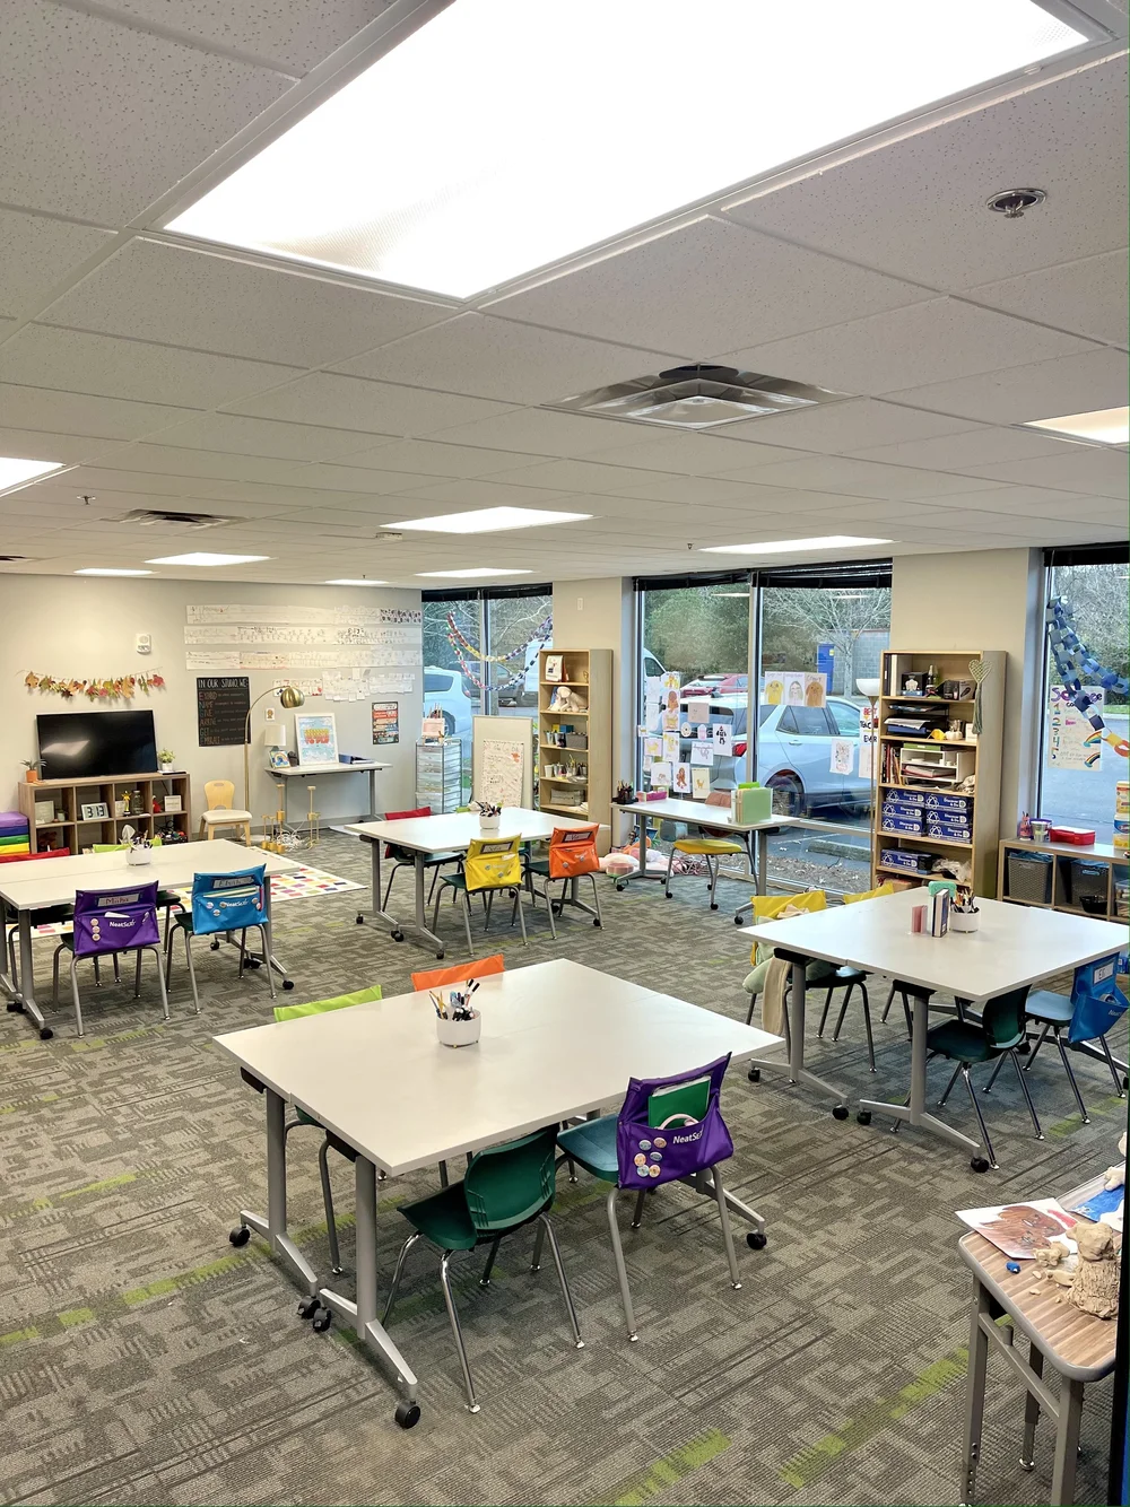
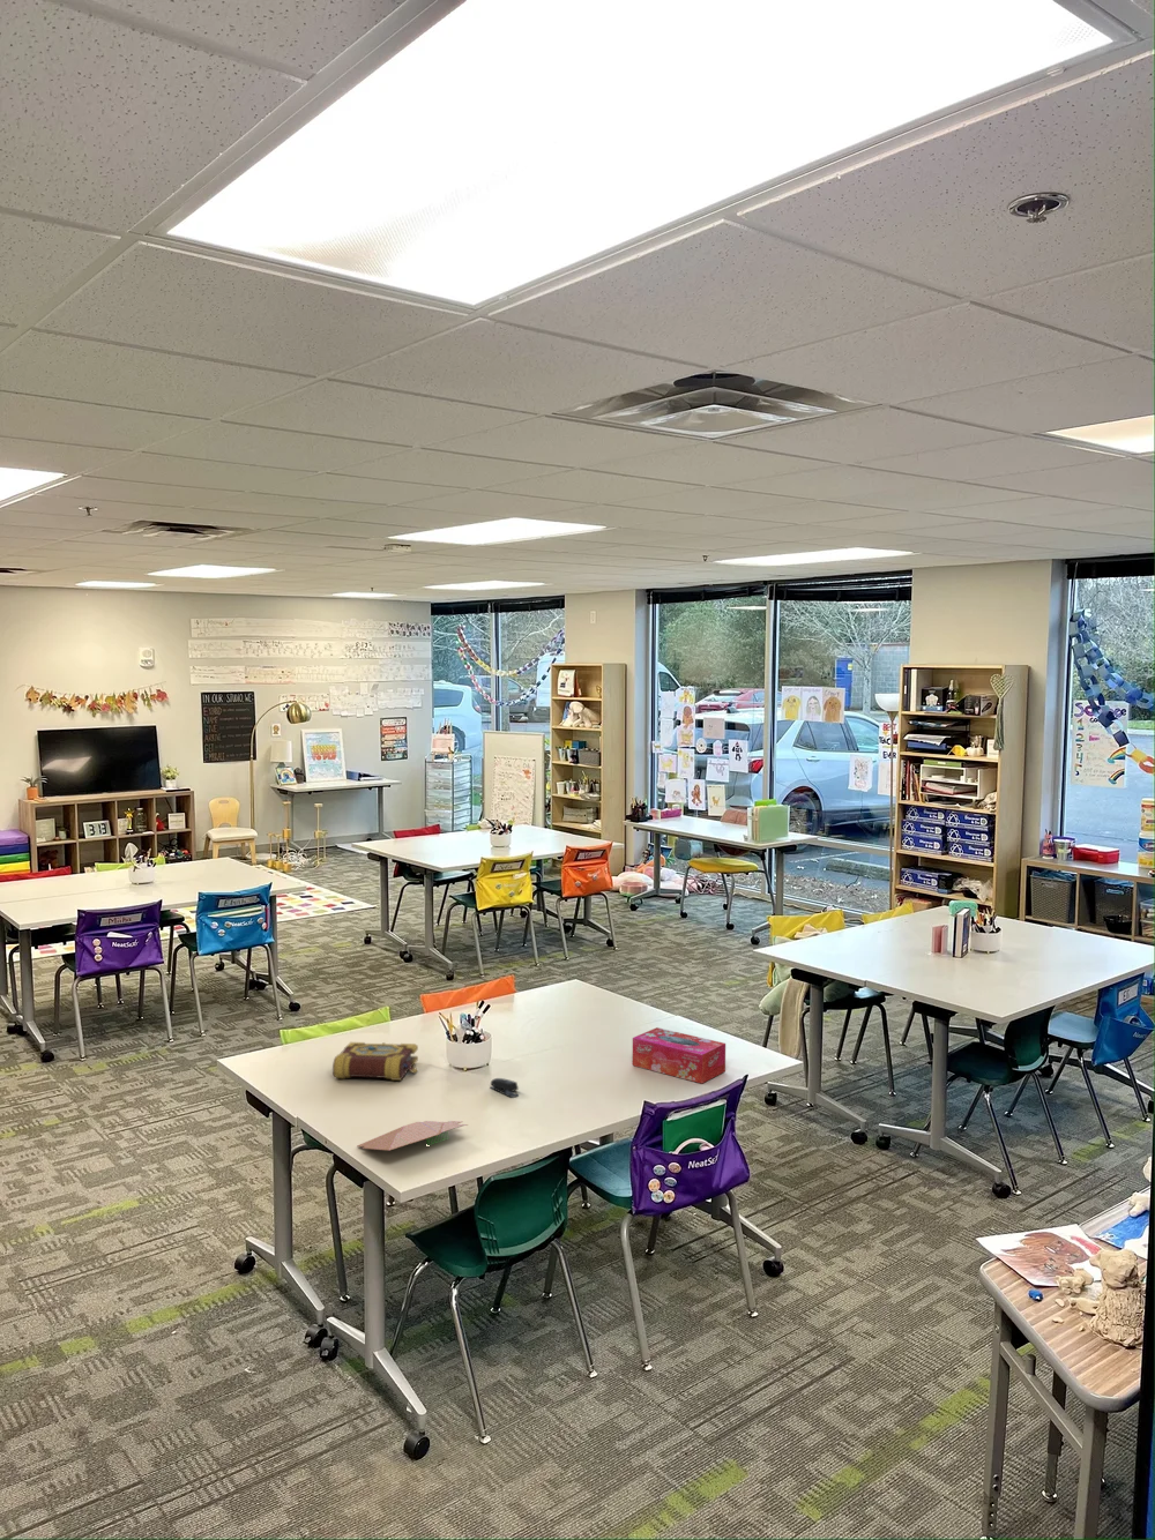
+ stapler [489,1077,519,1099]
+ book [331,1042,420,1082]
+ tissue box [632,1026,727,1084]
+ papers [355,1119,470,1152]
